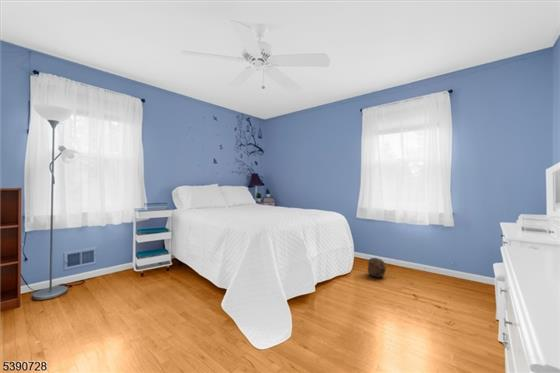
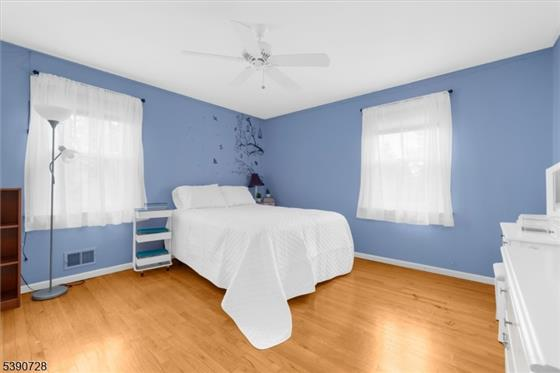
- soccer ball [367,257,387,278]
